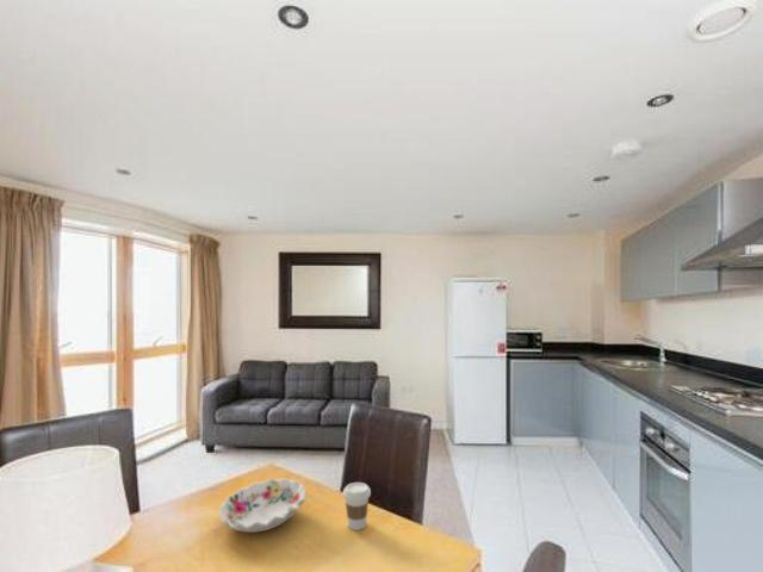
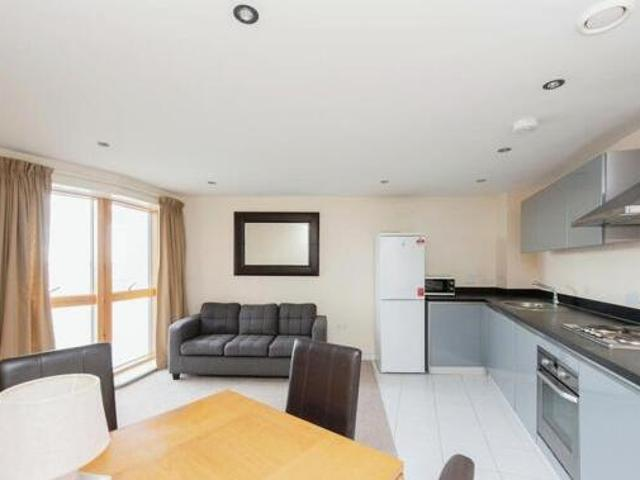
- coffee cup [342,481,372,531]
- decorative bowl [217,477,308,534]
